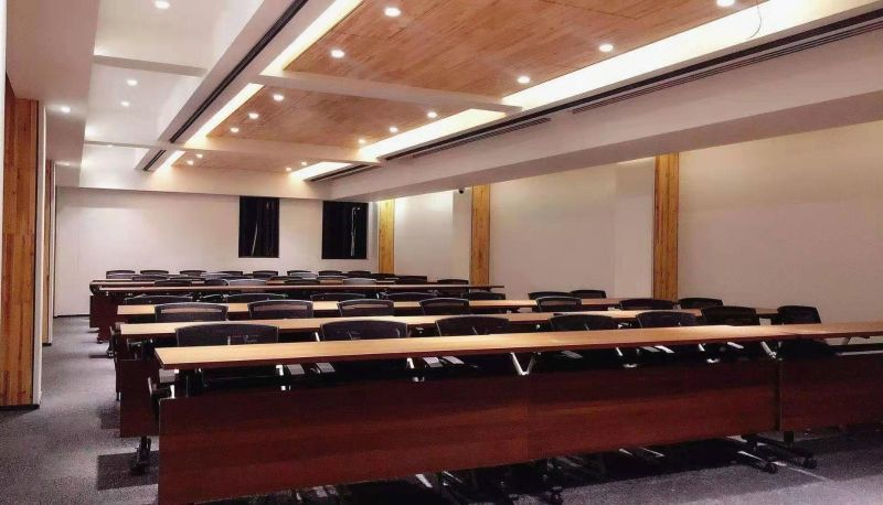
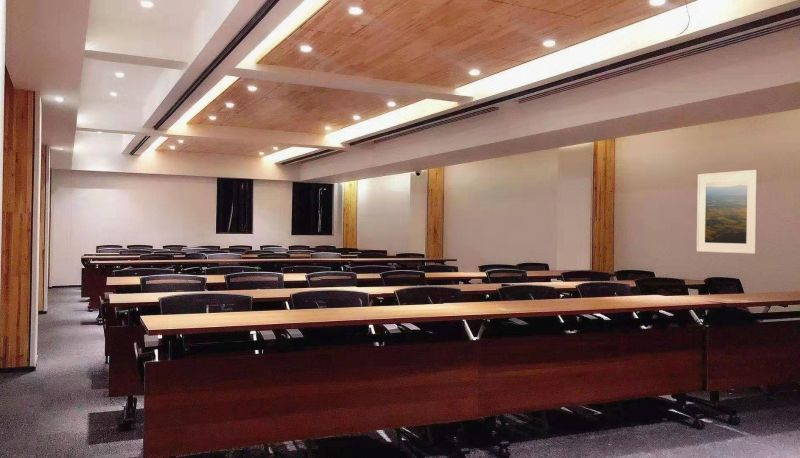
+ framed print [696,169,758,255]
